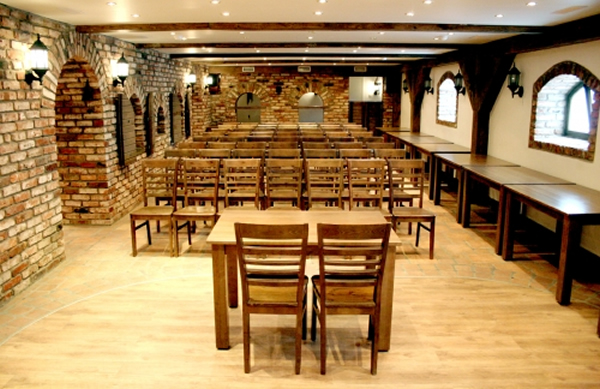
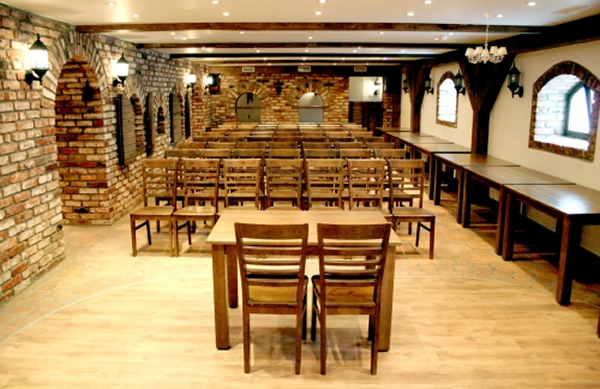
+ chandelier [464,12,508,64]
